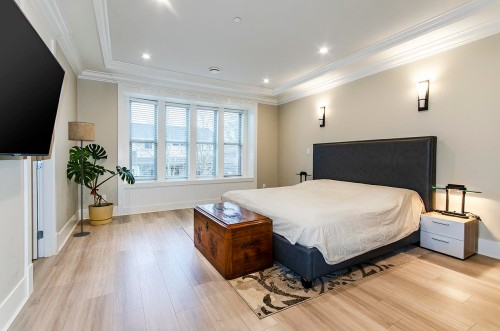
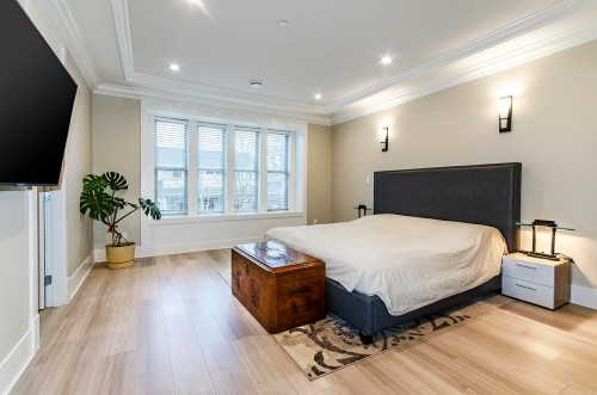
- floor lamp [67,121,96,238]
